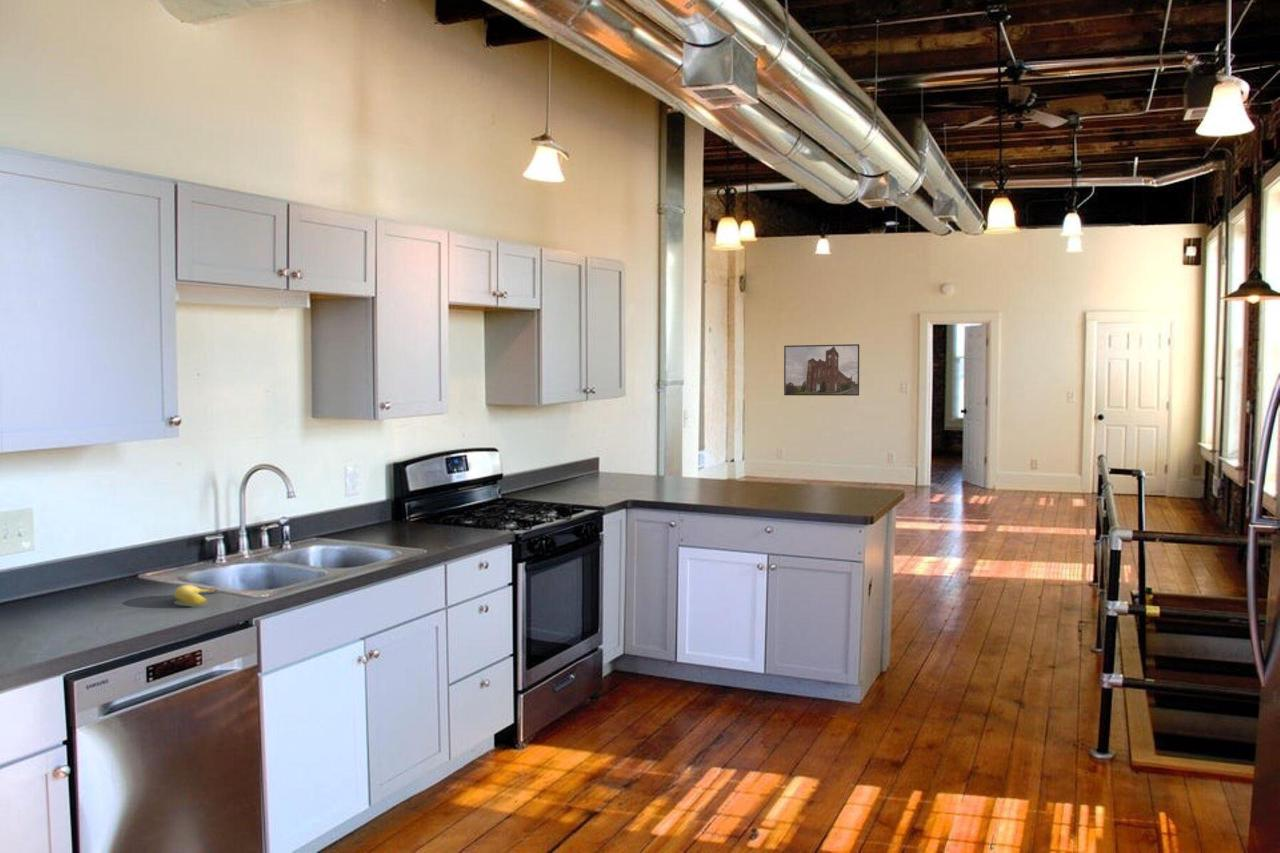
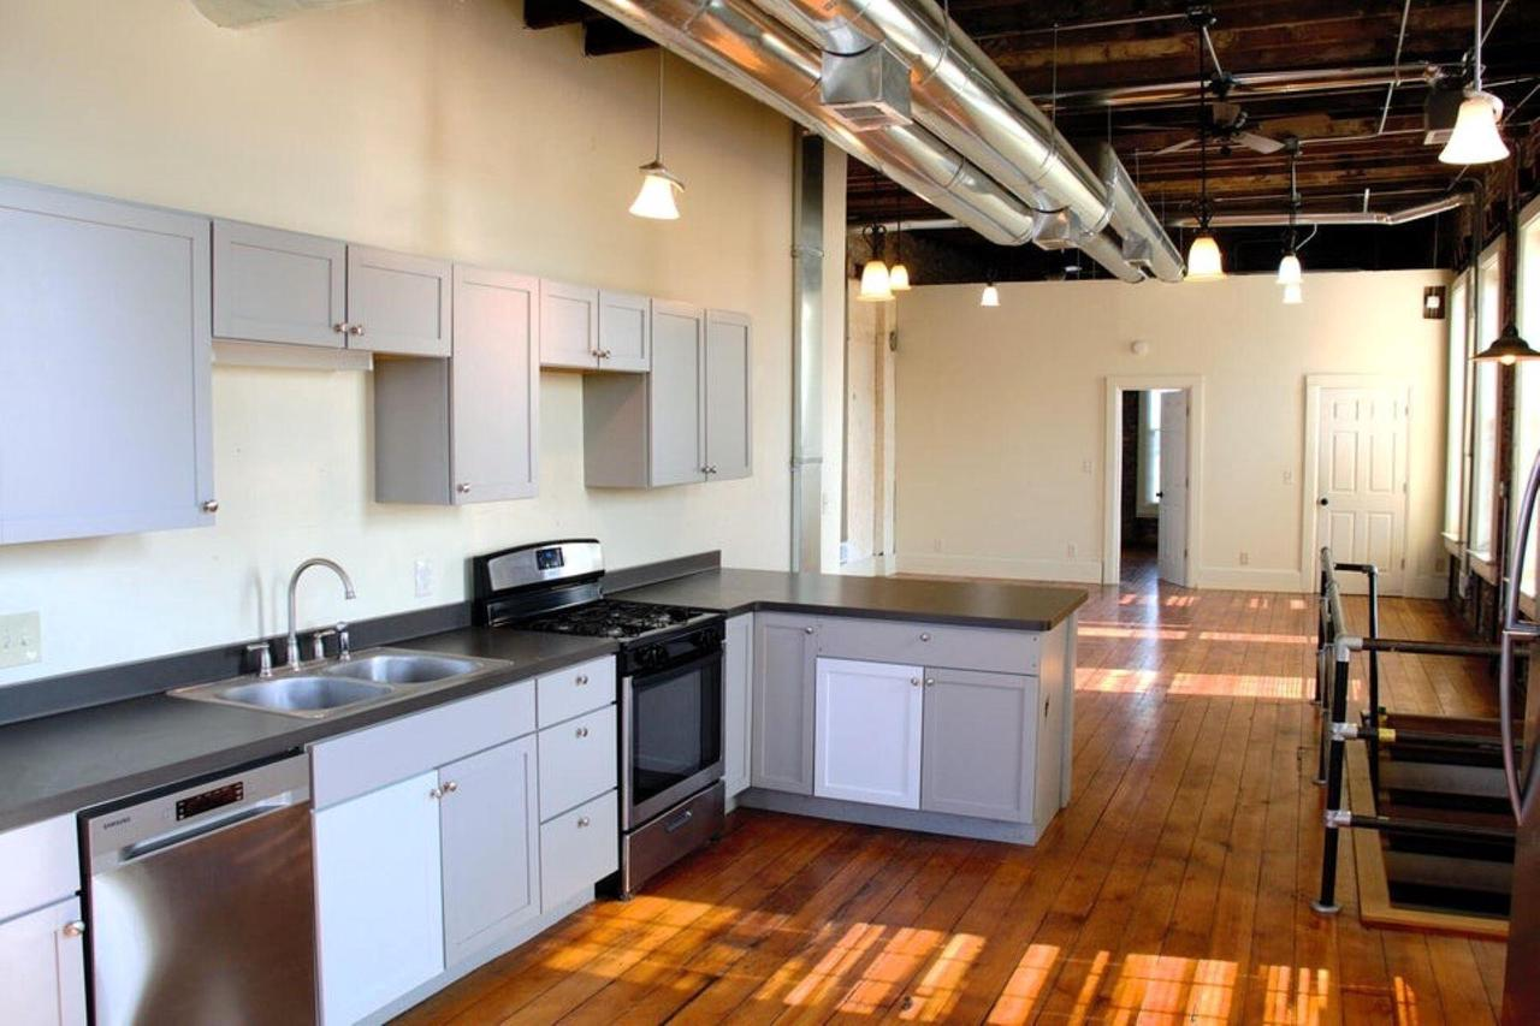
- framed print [783,343,860,397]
- fruit [173,584,218,606]
